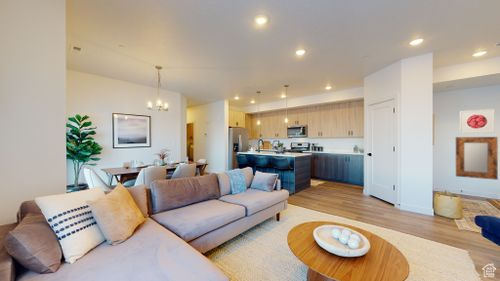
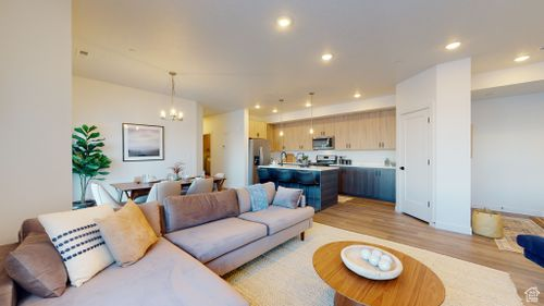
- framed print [459,108,496,134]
- home mirror [455,136,499,181]
